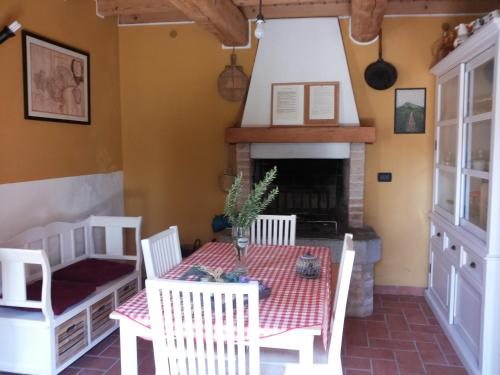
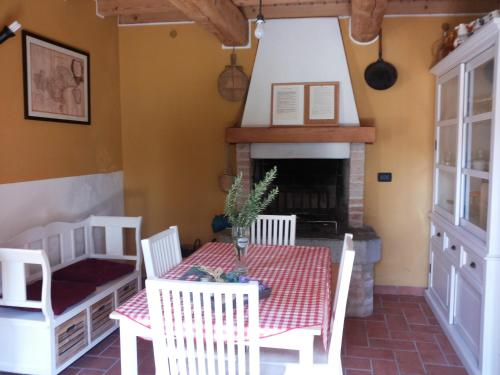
- teapot [295,251,322,279]
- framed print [393,86,428,135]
